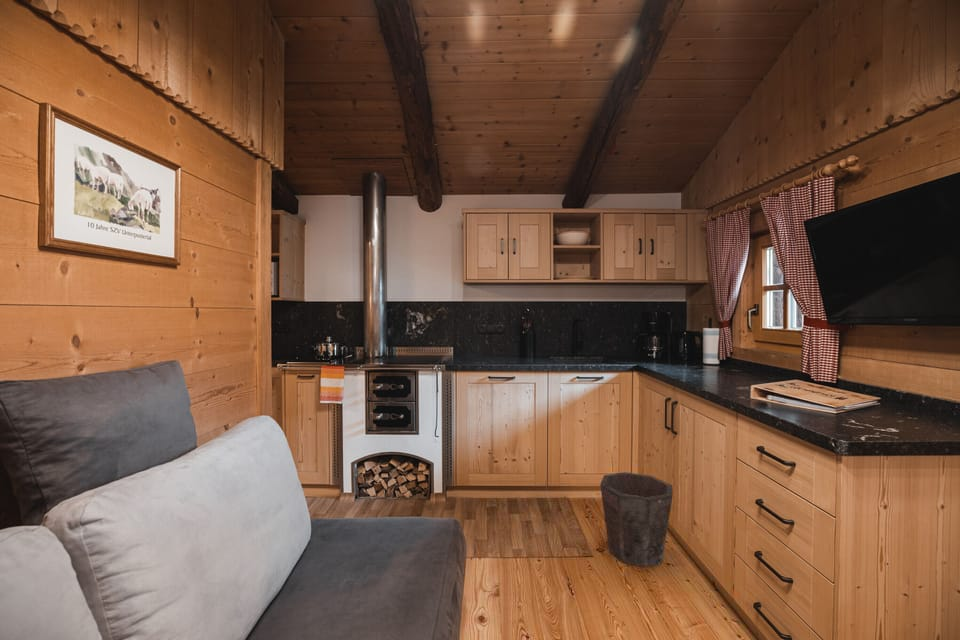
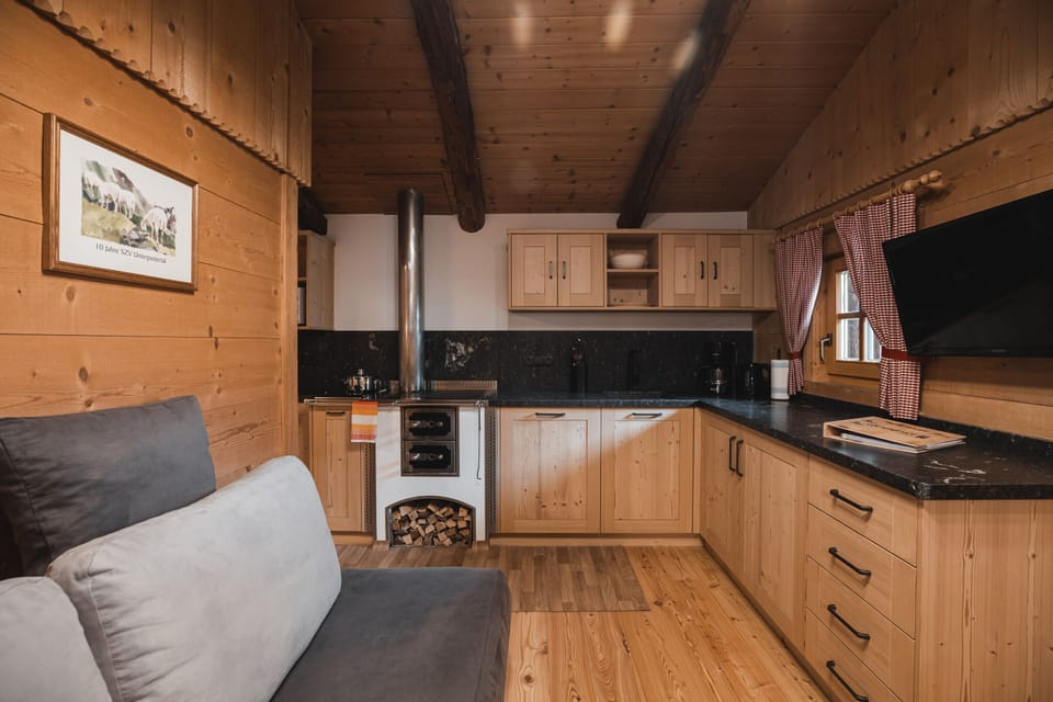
- waste bin [599,471,674,569]
